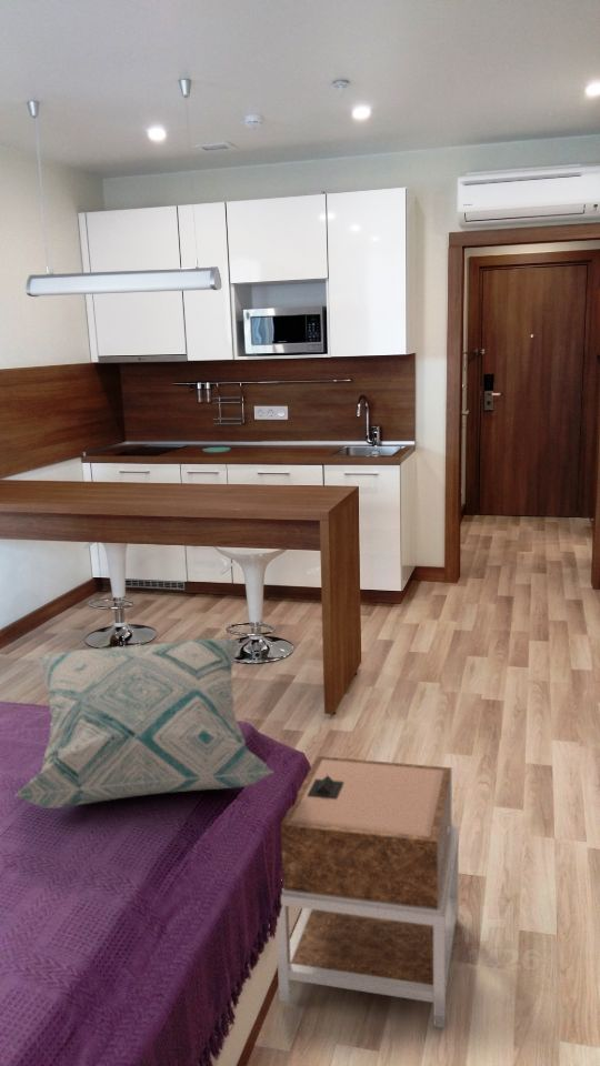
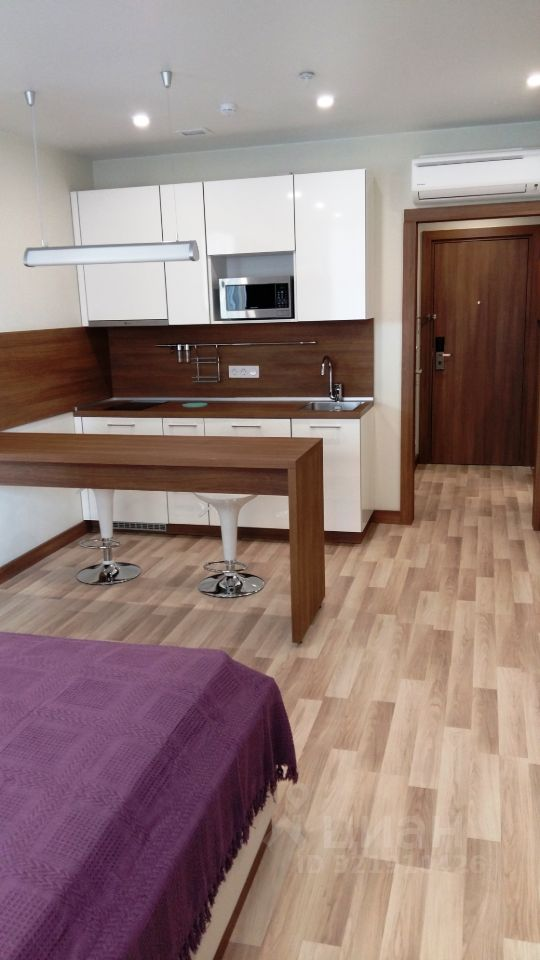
- decorative pillow [13,637,274,809]
- nightstand [276,755,460,1029]
